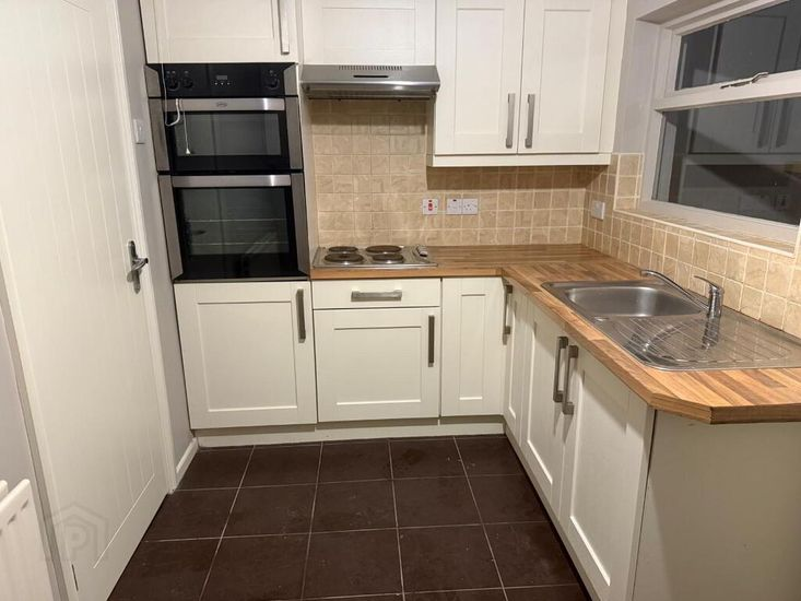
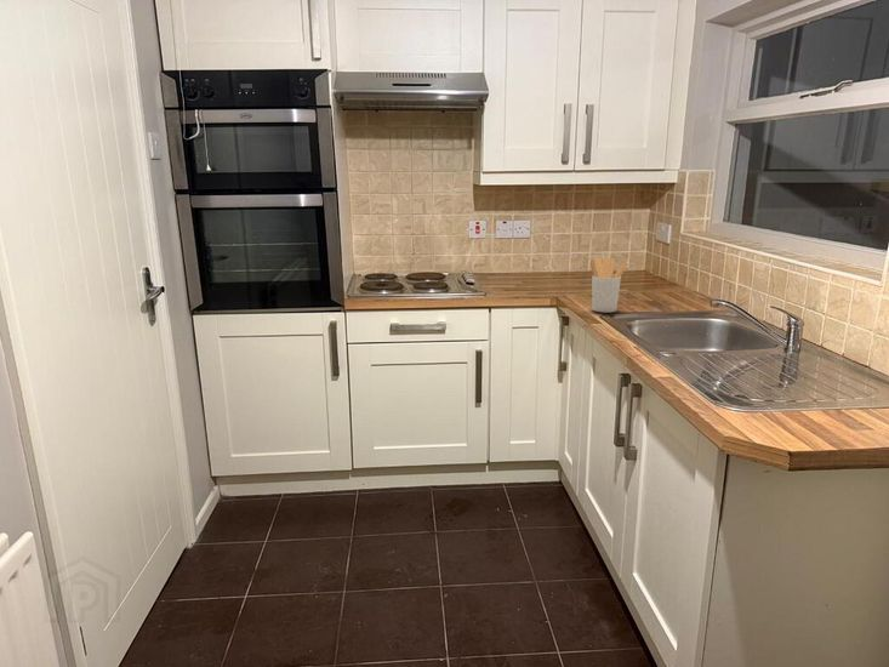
+ utensil holder [589,257,628,314]
